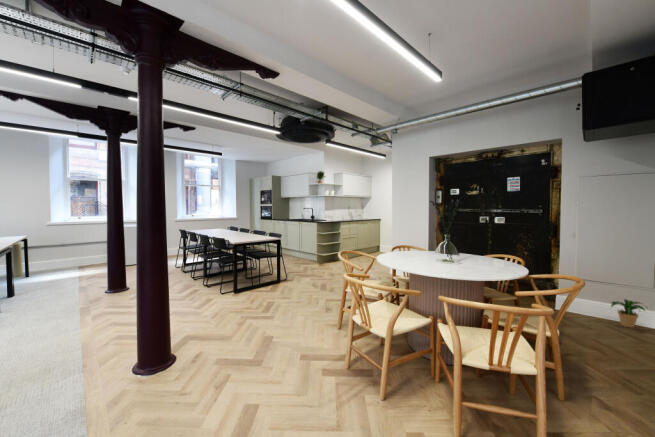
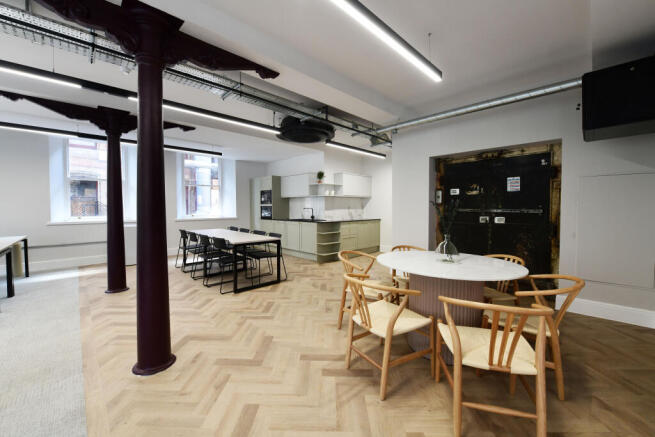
- potted plant [610,298,649,329]
